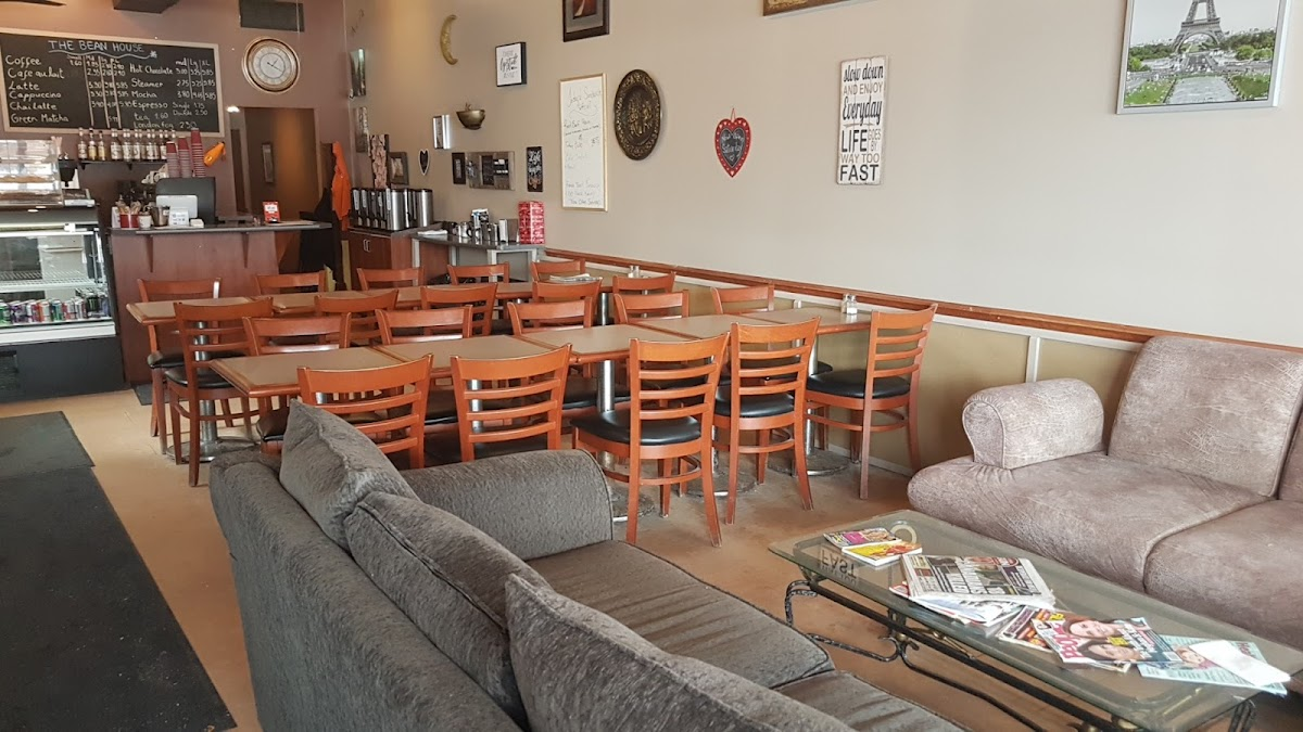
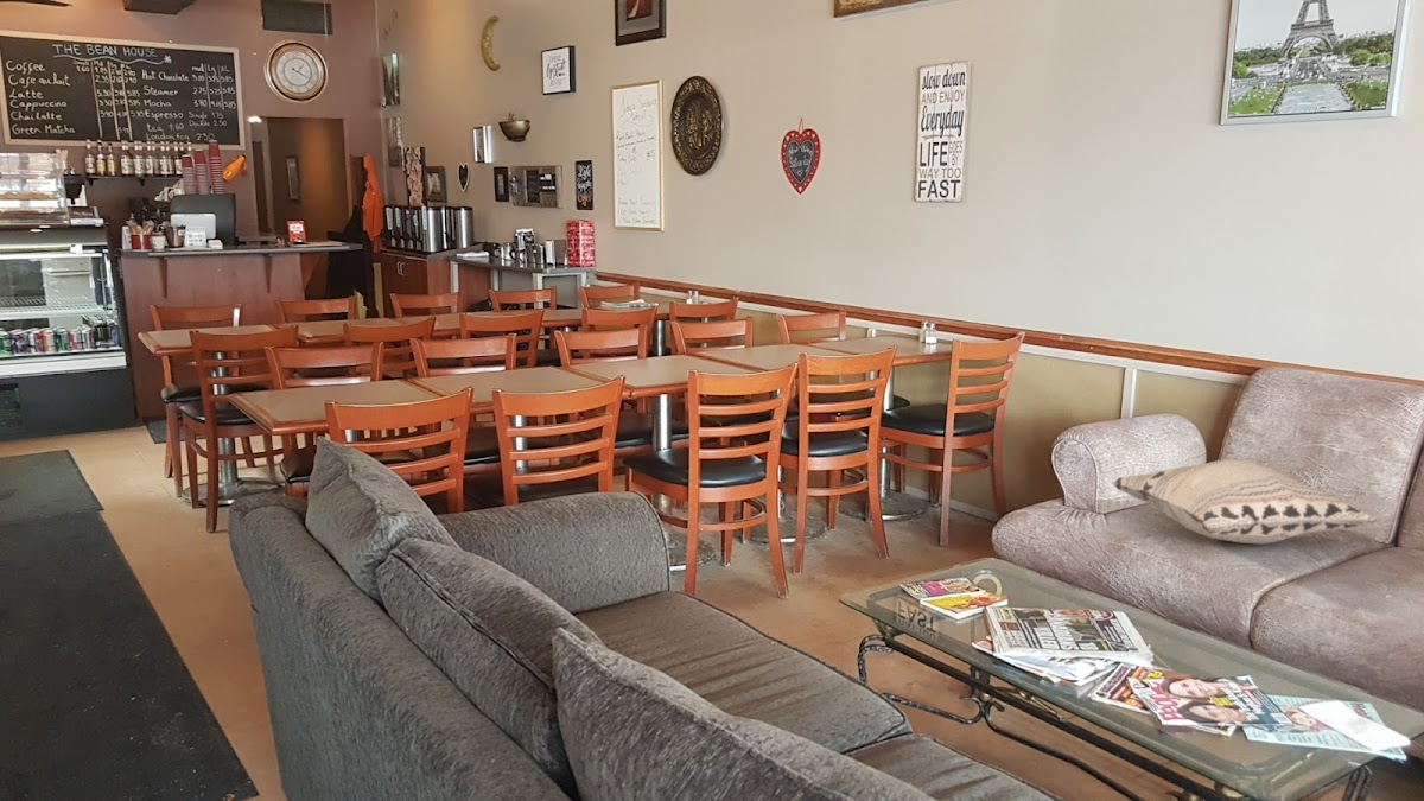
+ decorative pillow [1112,458,1380,545]
